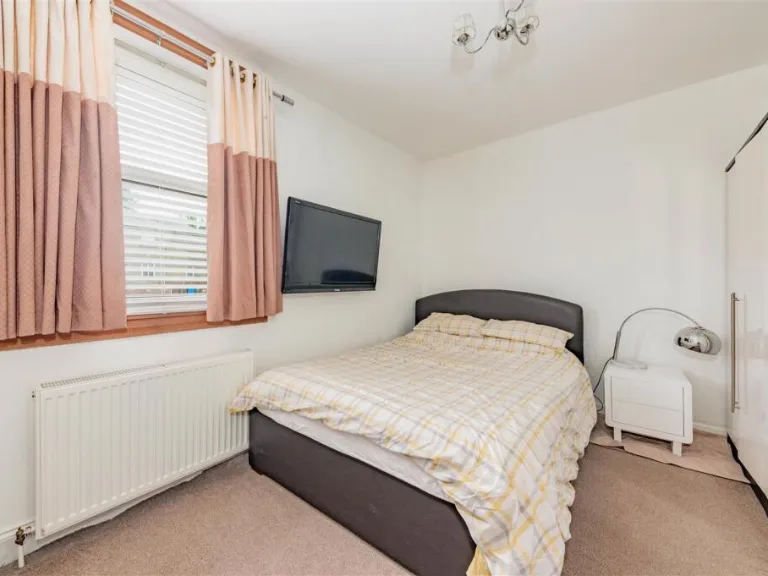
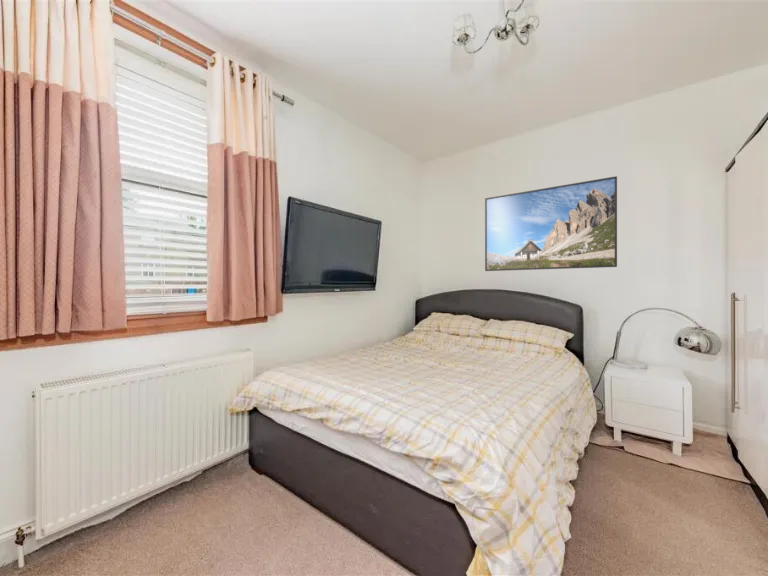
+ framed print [484,175,618,272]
